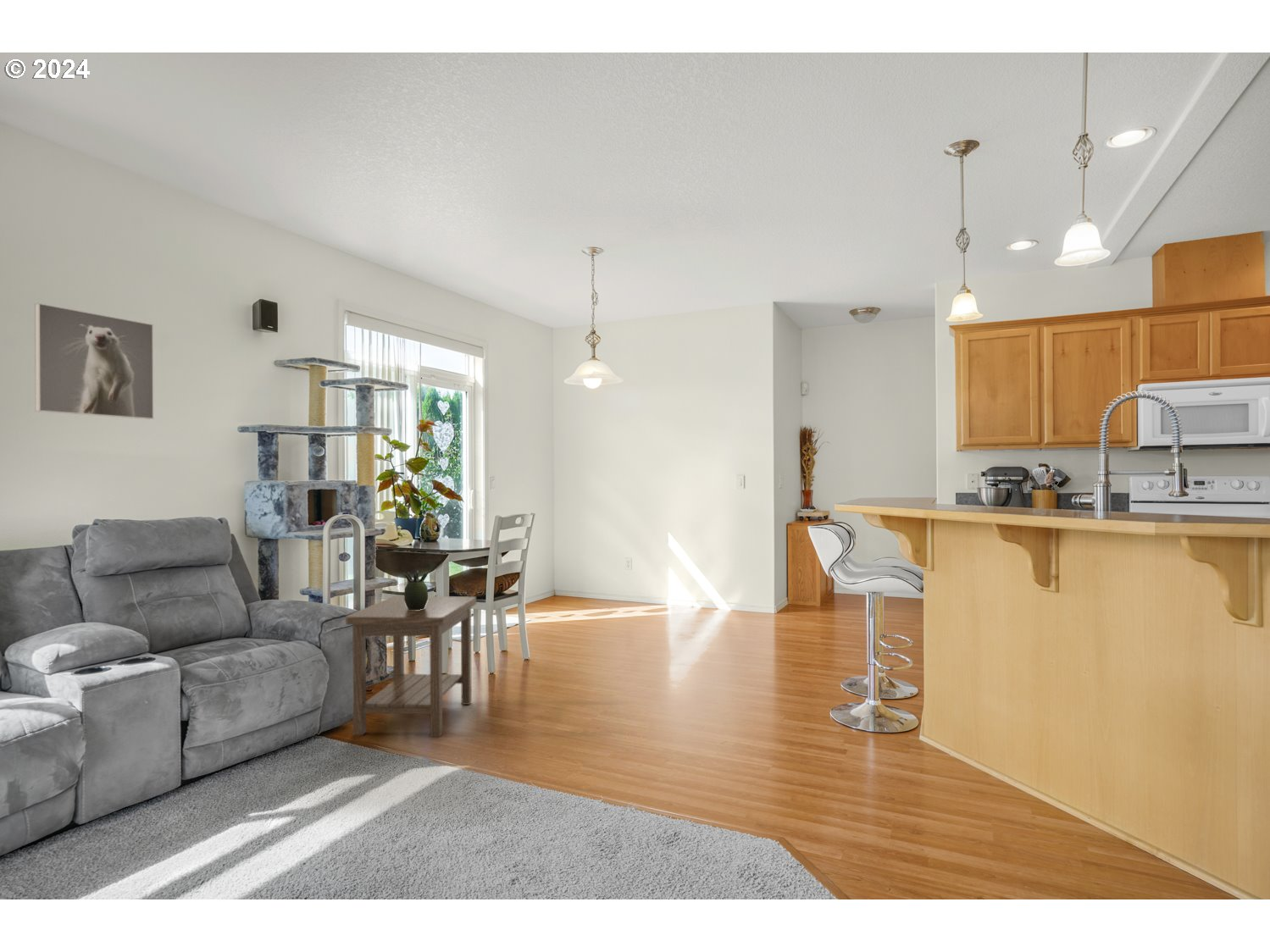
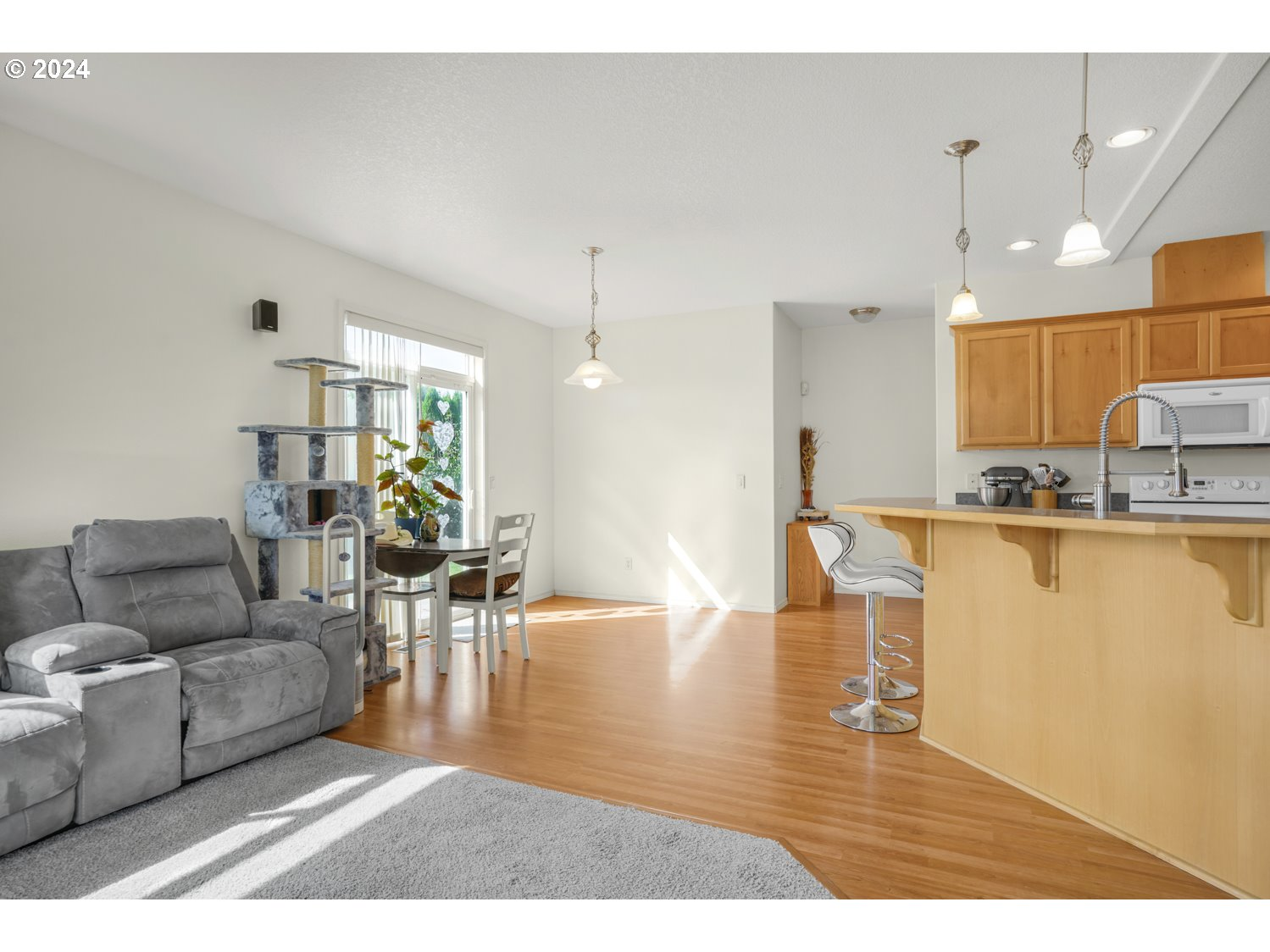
- side table [345,595,477,738]
- succulent plant [402,570,430,610]
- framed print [34,302,154,420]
